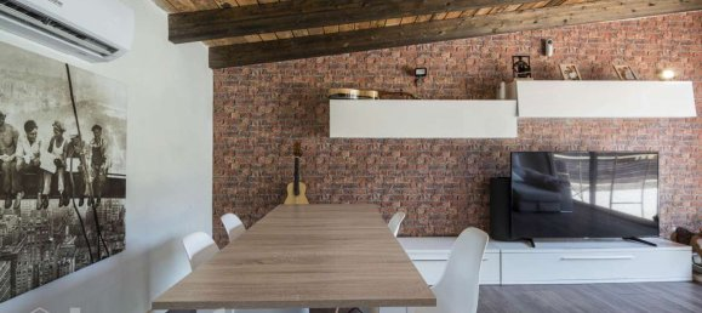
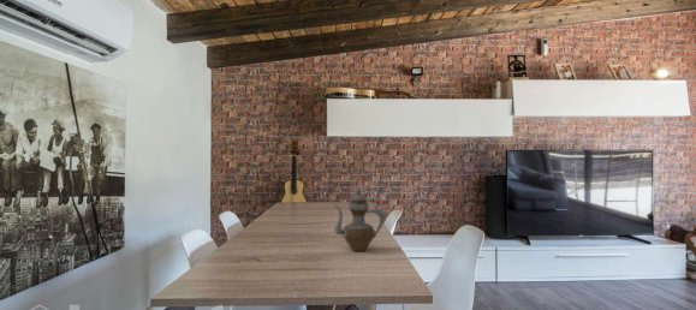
+ teapot [333,186,387,252]
